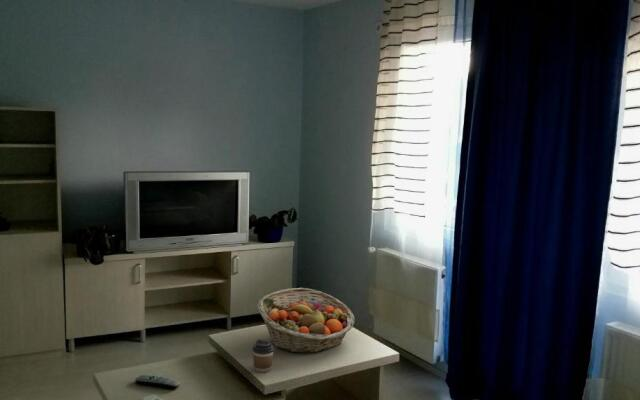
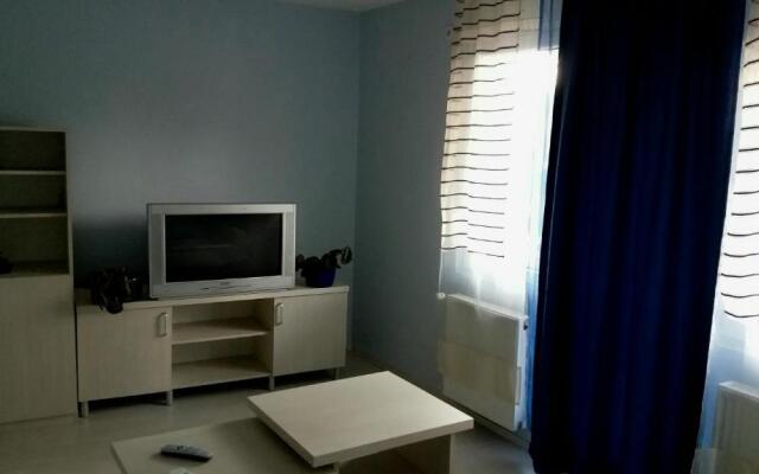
- fruit basket [257,287,356,354]
- coffee cup [251,339,275,374]
